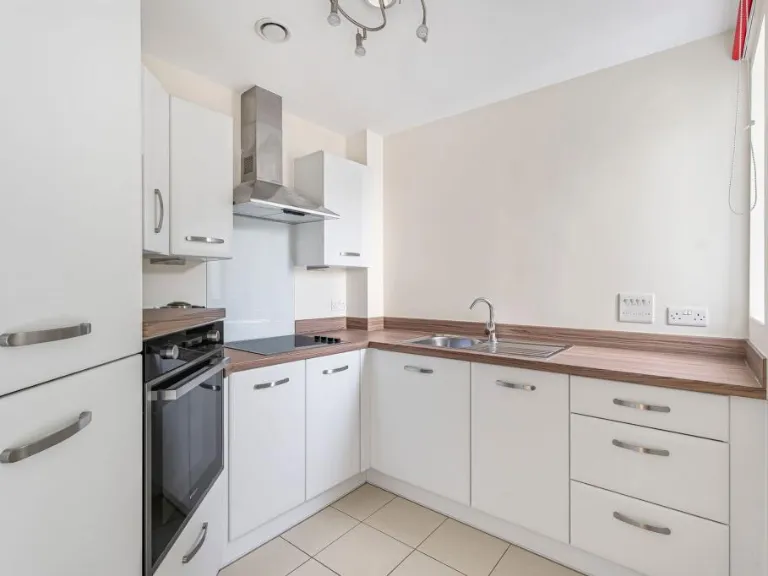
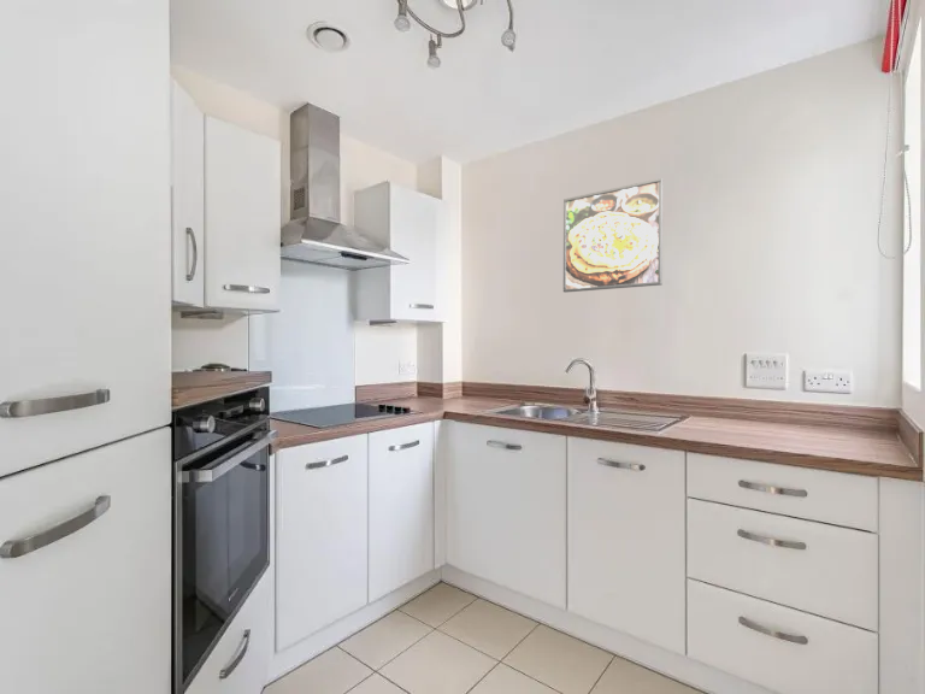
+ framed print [562,177,665,294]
